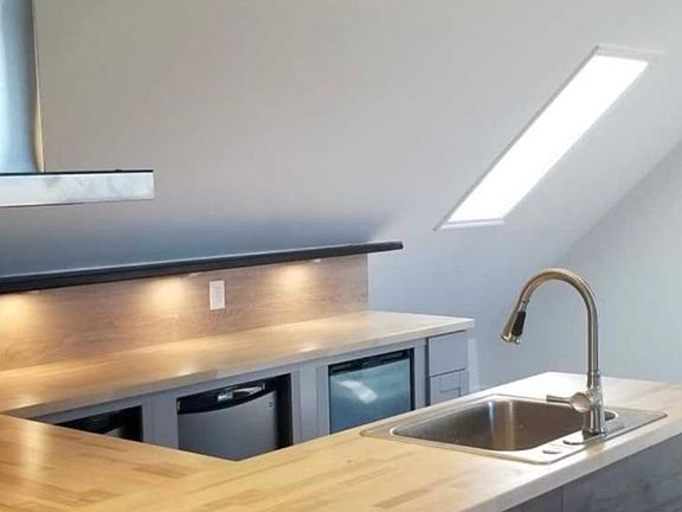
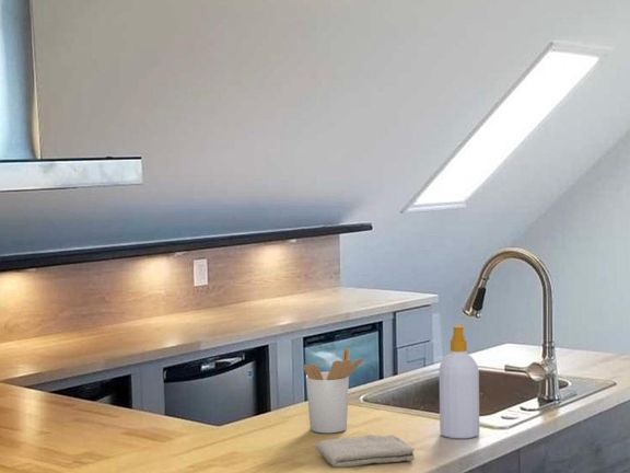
+ washcloth [315,434,416,469]
+ soap bottle [438,323,480,440]
+ utensil holder [302,347,364,434]
